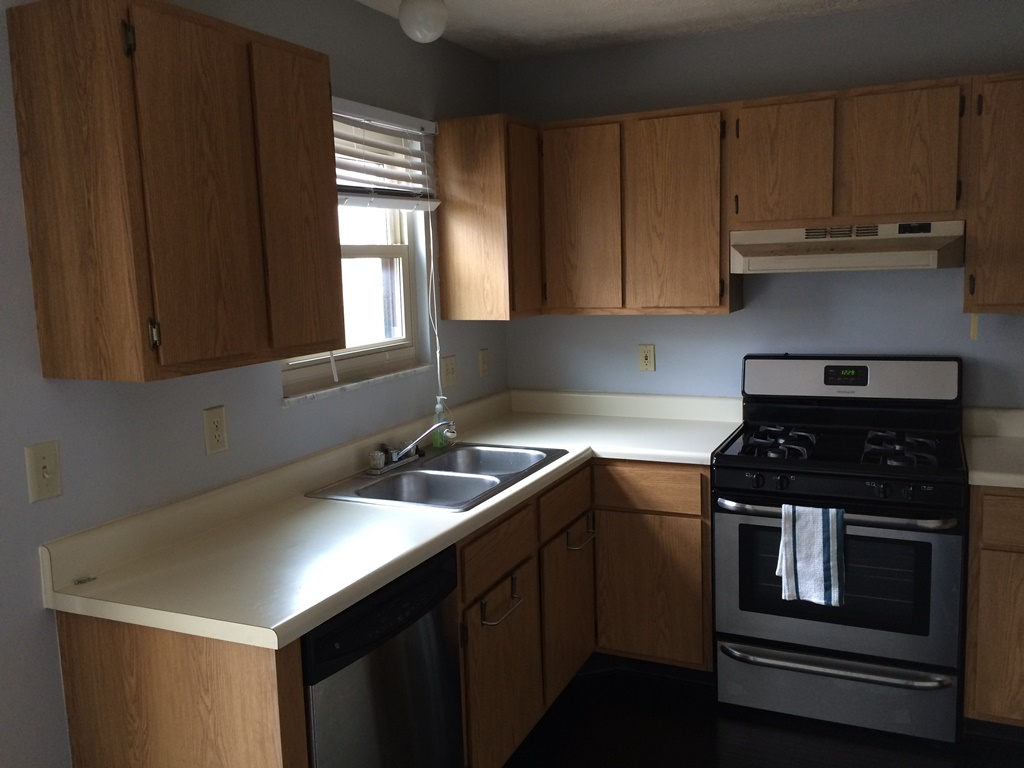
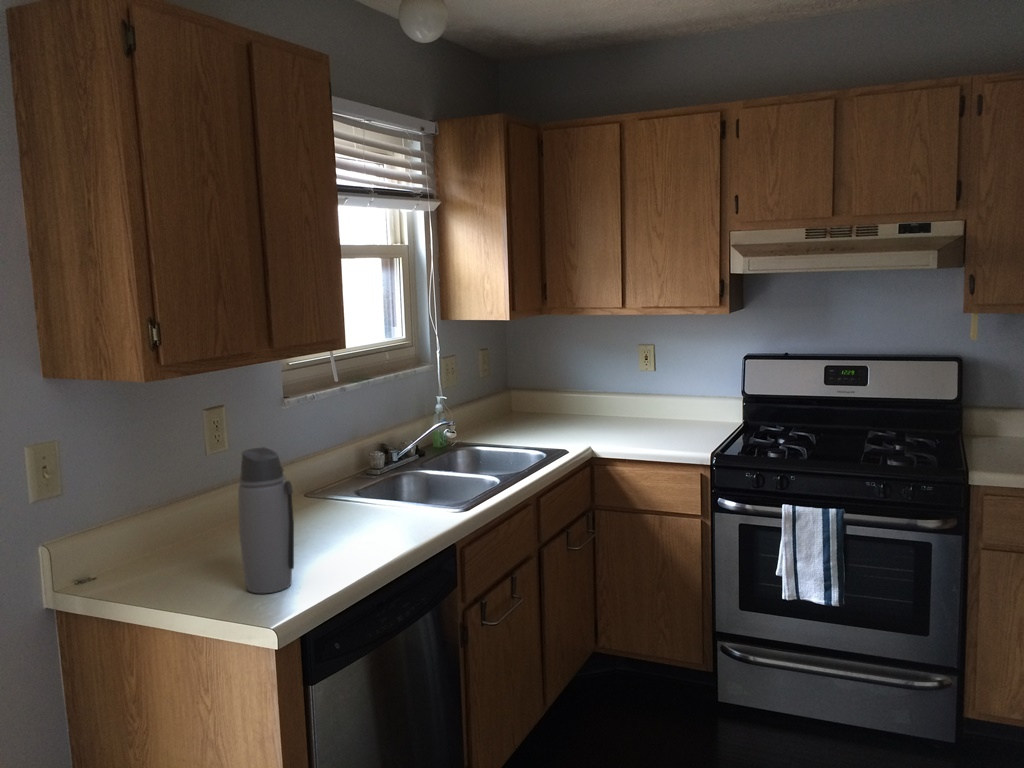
+ water bottle [237,446,295,594]
